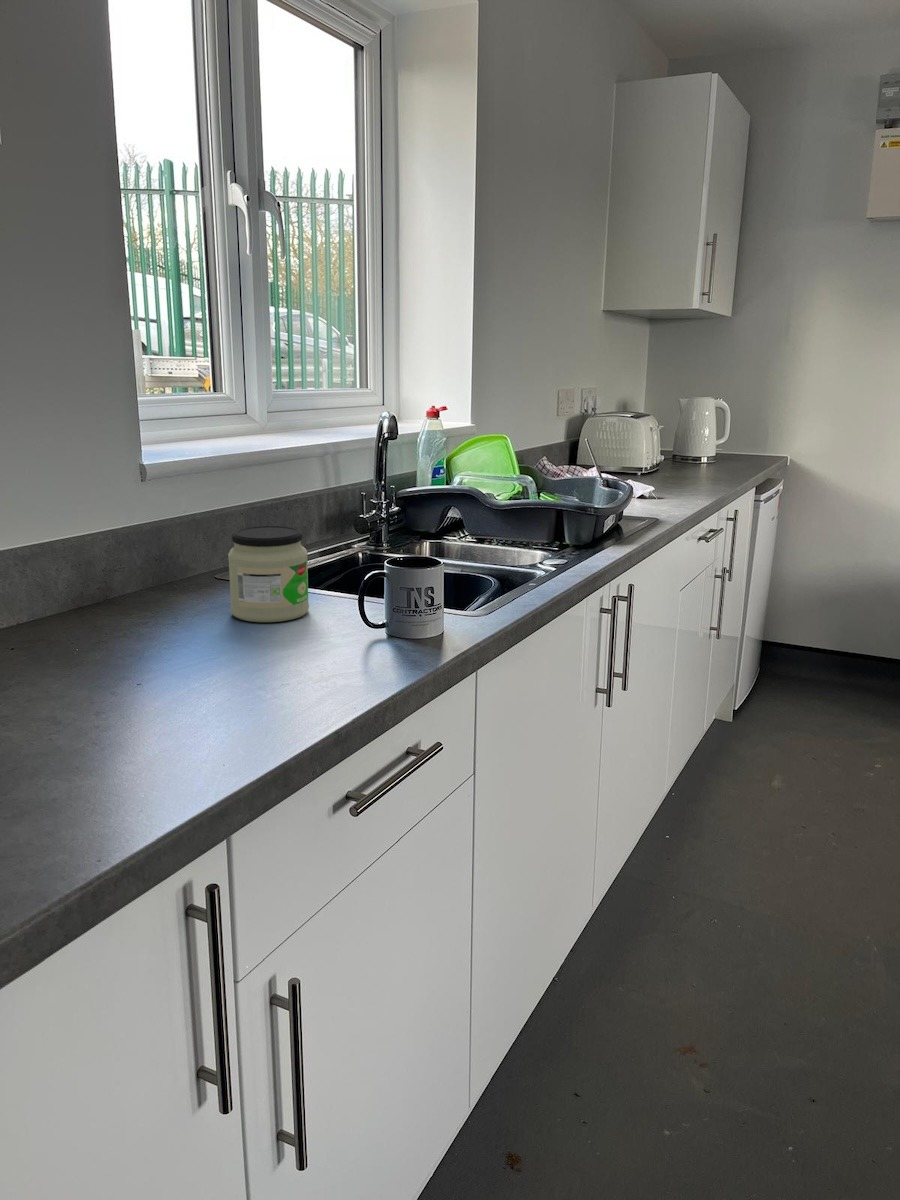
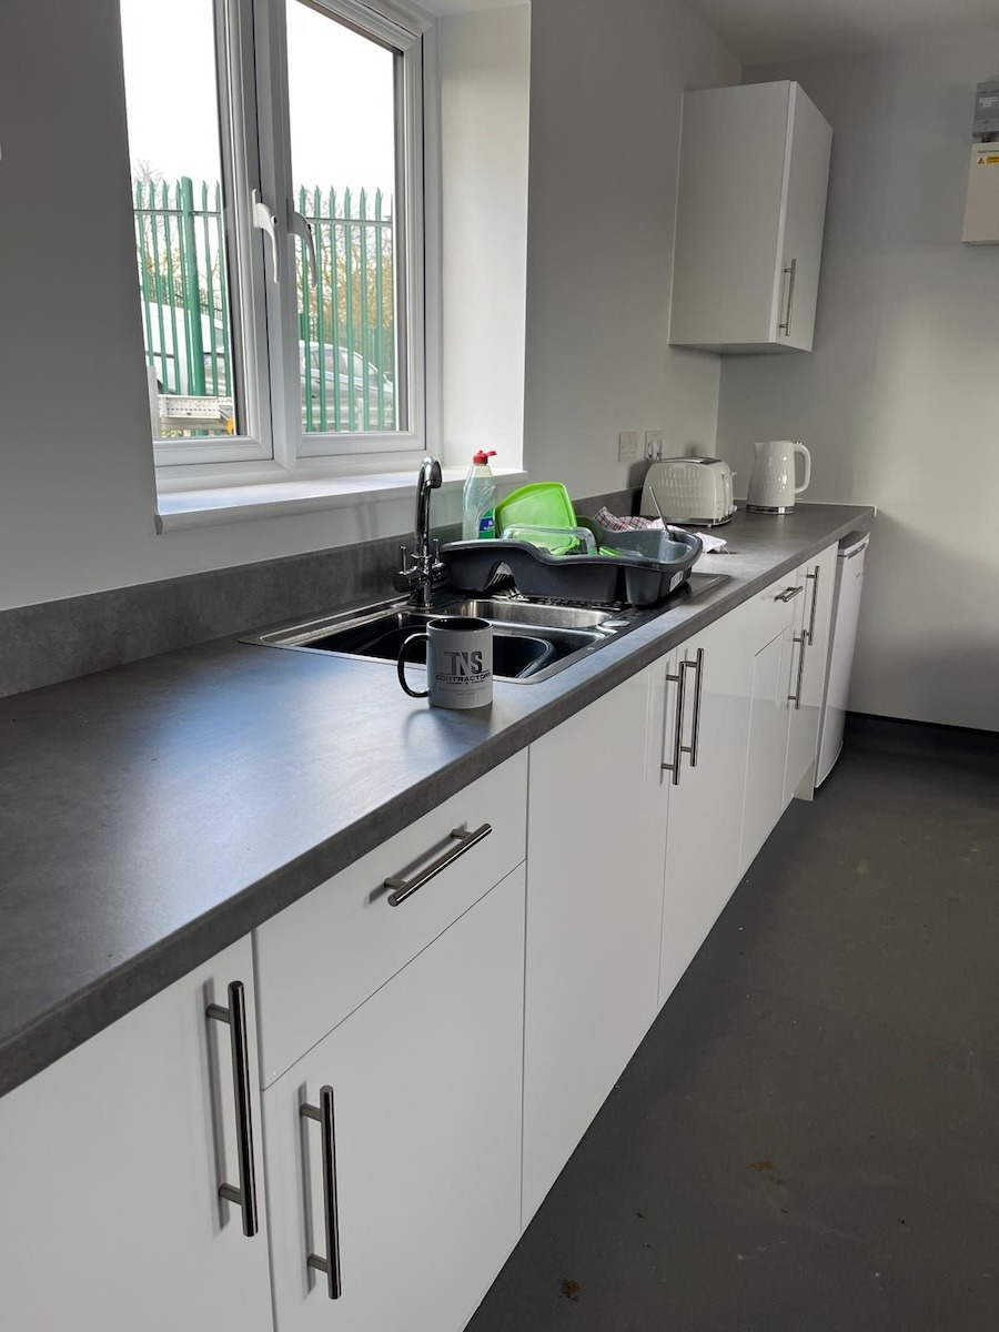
- jar [227,525,310,623]
